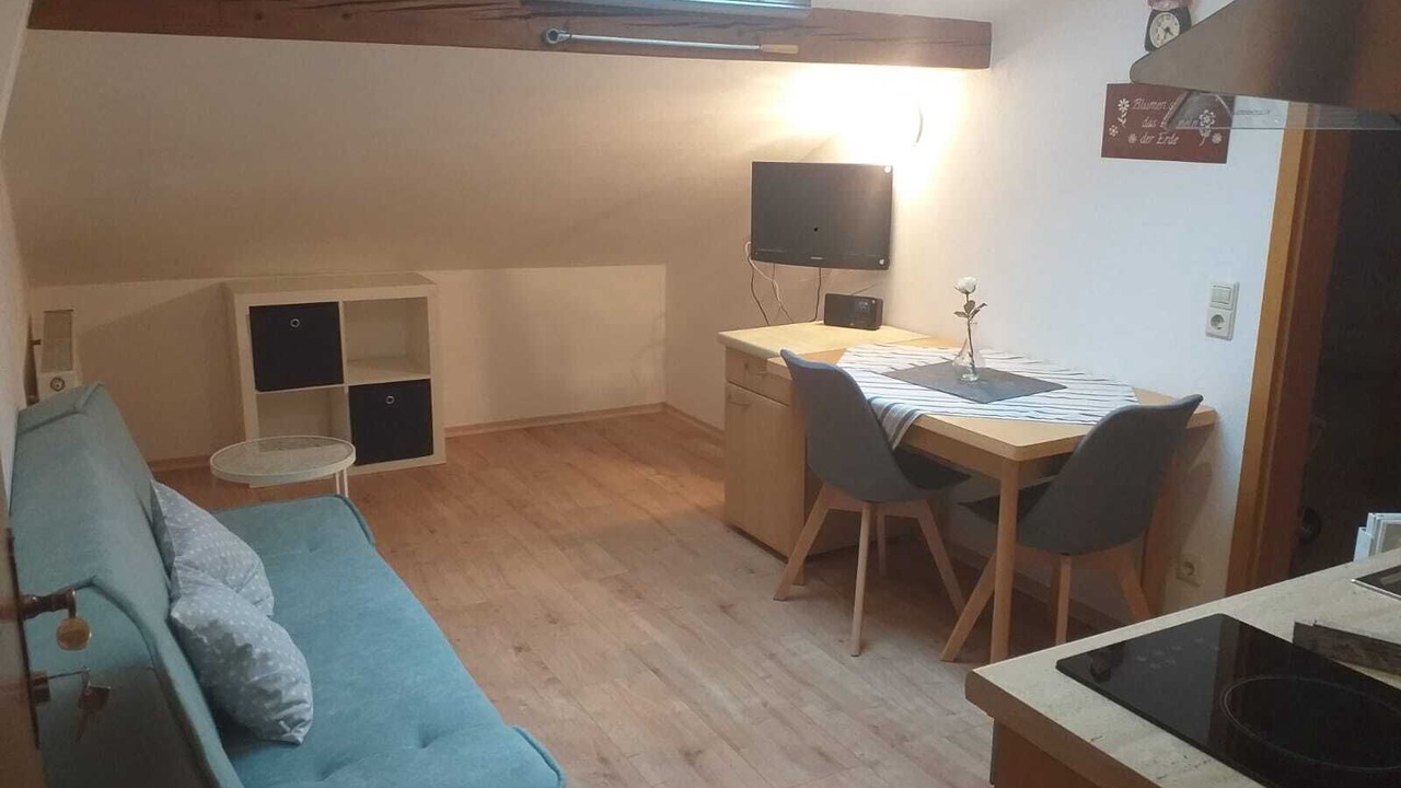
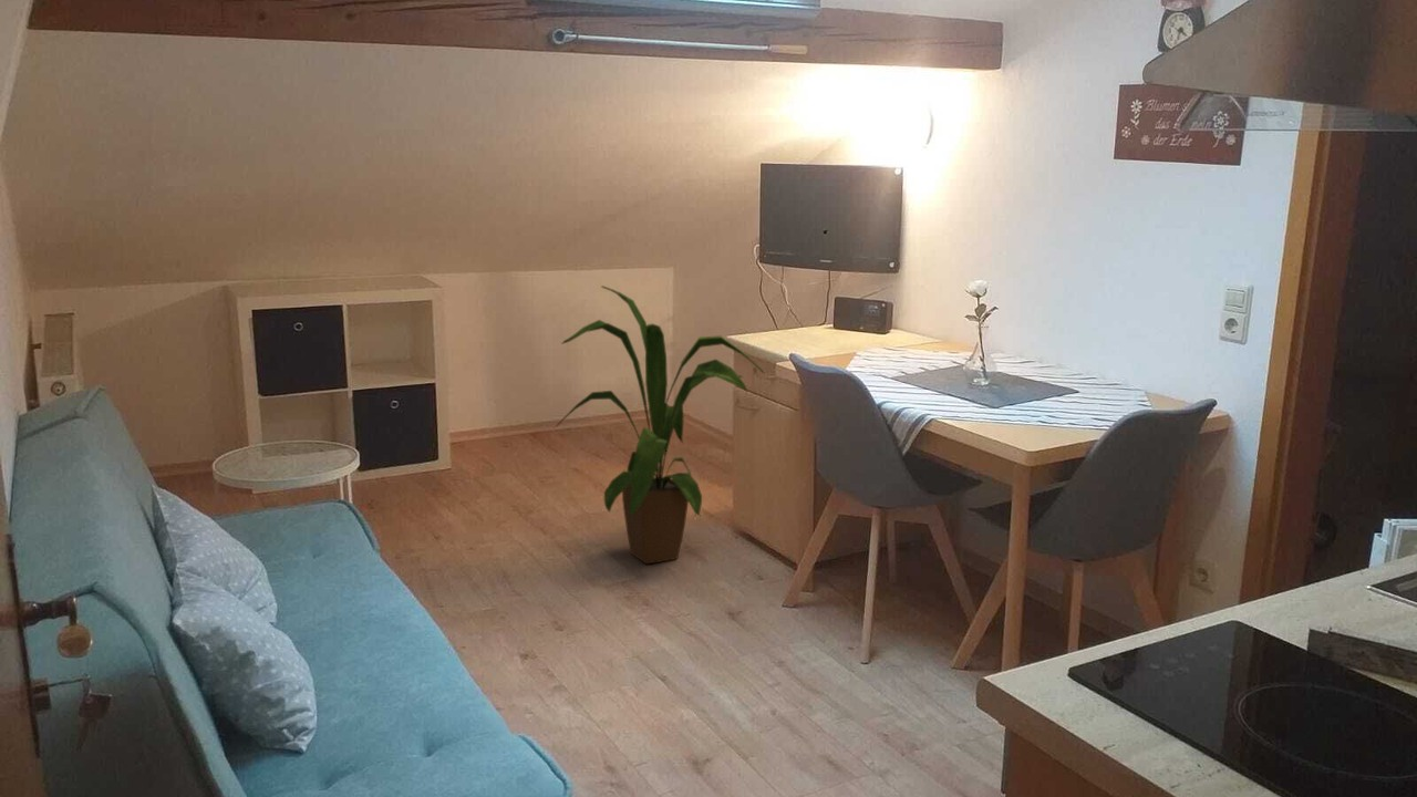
+ house plant [554,284,766,565]
